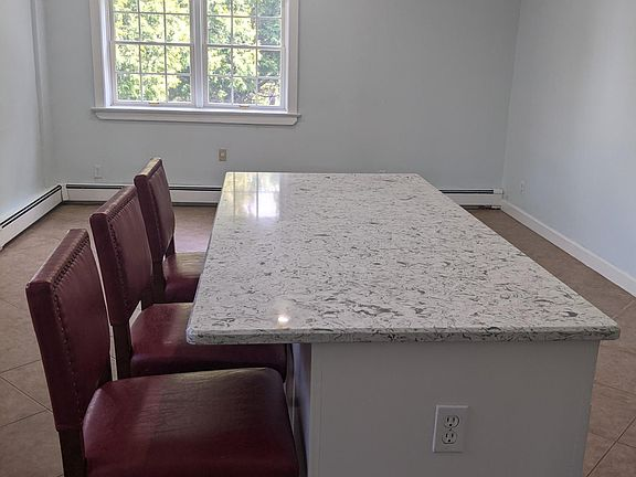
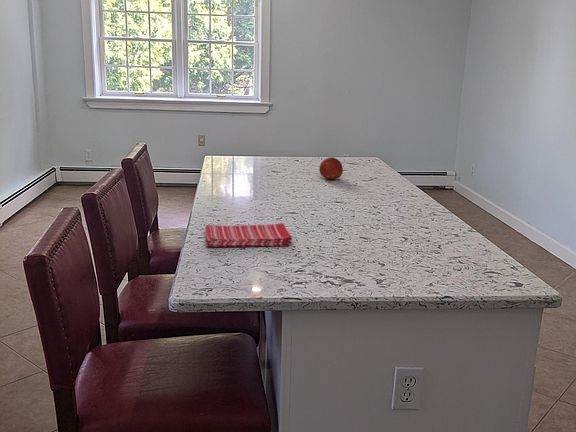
+ dish towel [204,222,293,248]
+ fruit [318,156,344,181]
